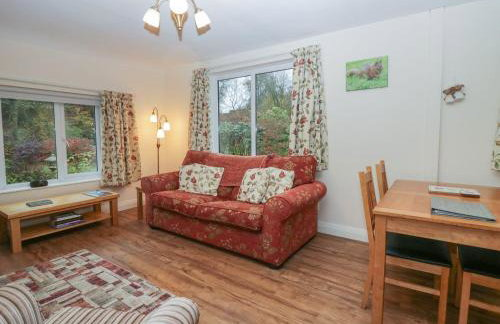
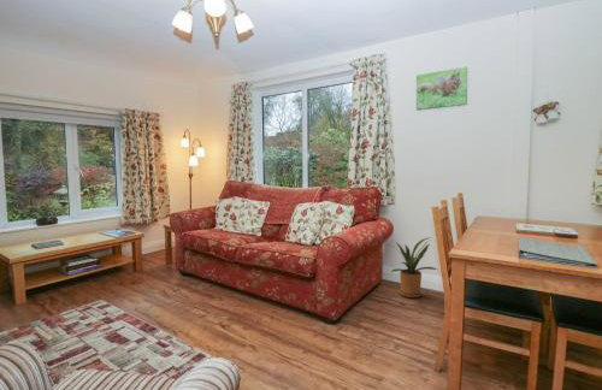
+ house plant [383,236,438,299]
